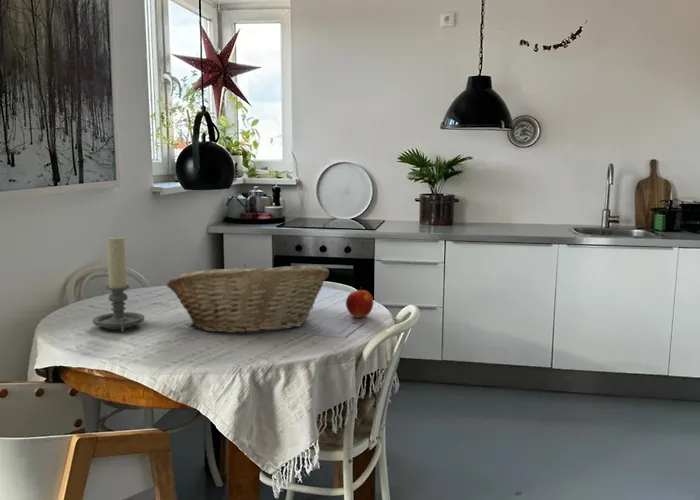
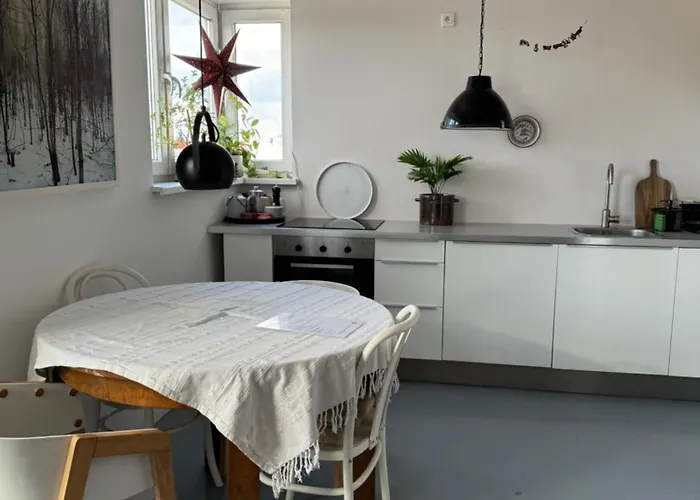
- candle holder [91,235,145,333]
- apple [345,286,374,318]
- fruit basket [166,263,330,334]
